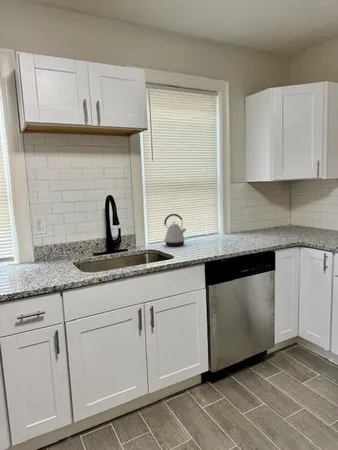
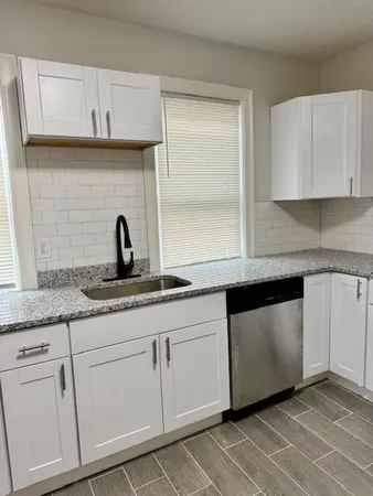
- kettle [163,213,188,247]
